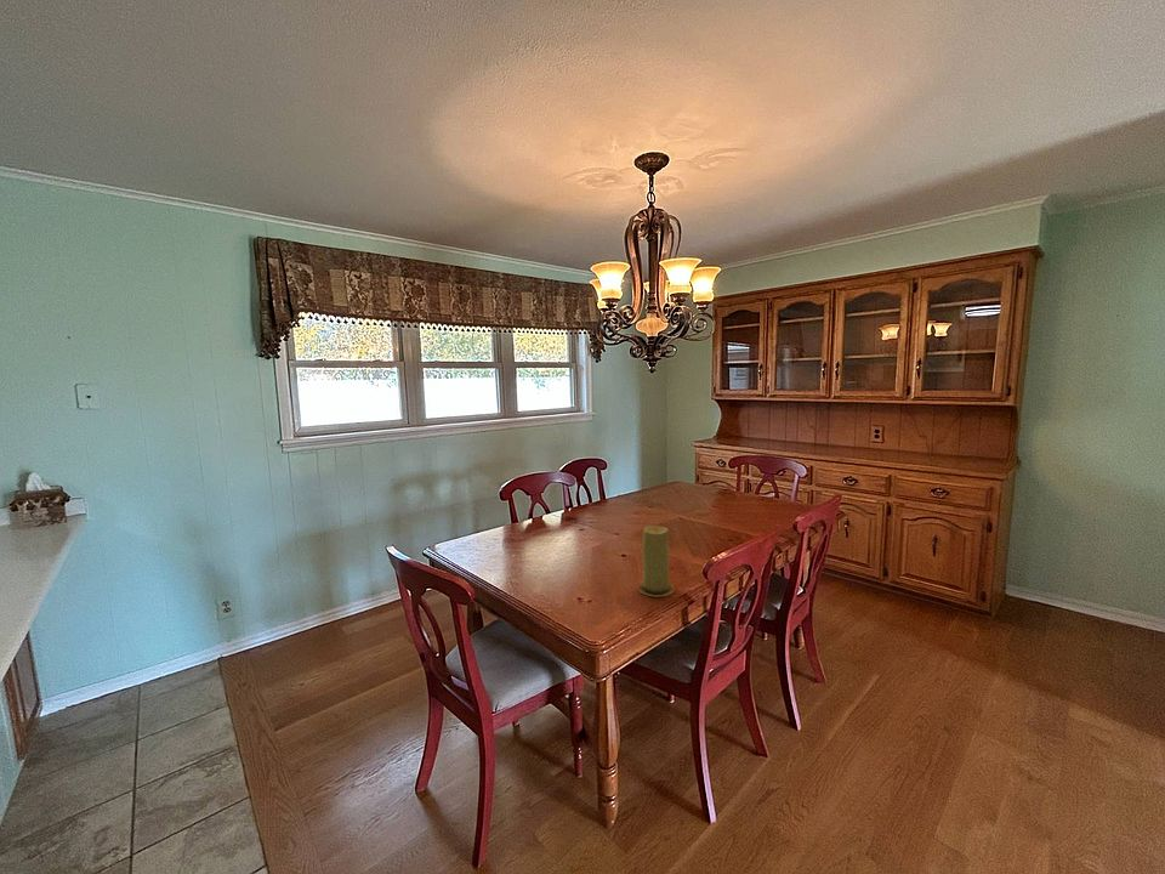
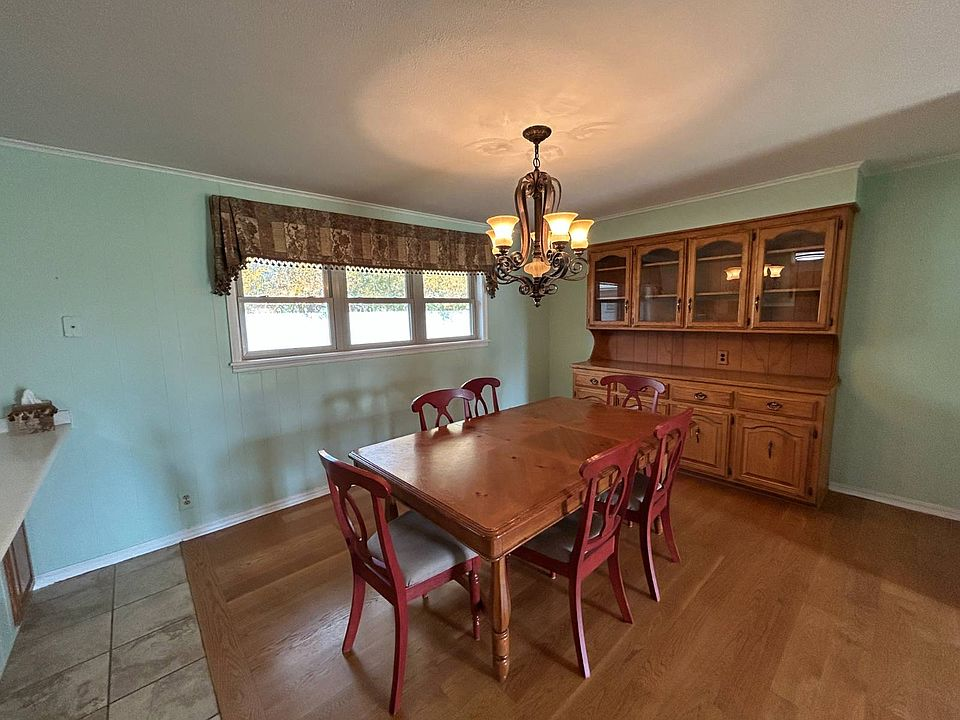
- candle [637,524,676,598]
